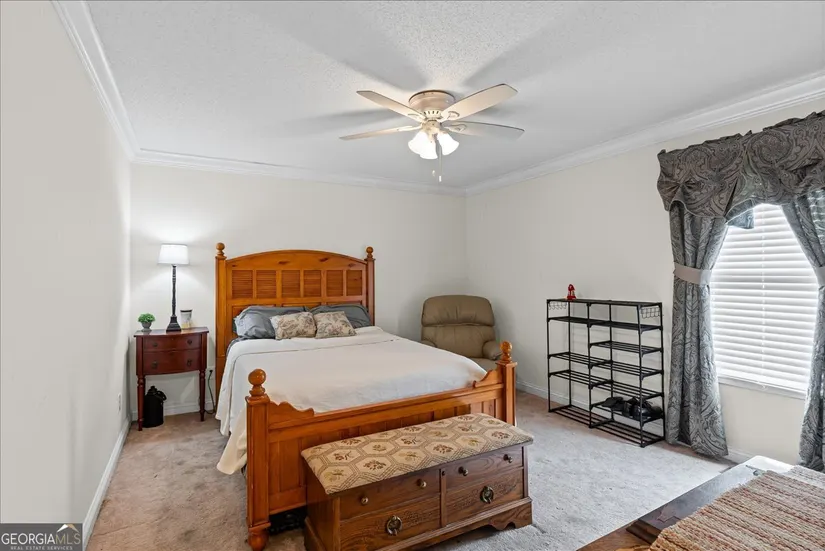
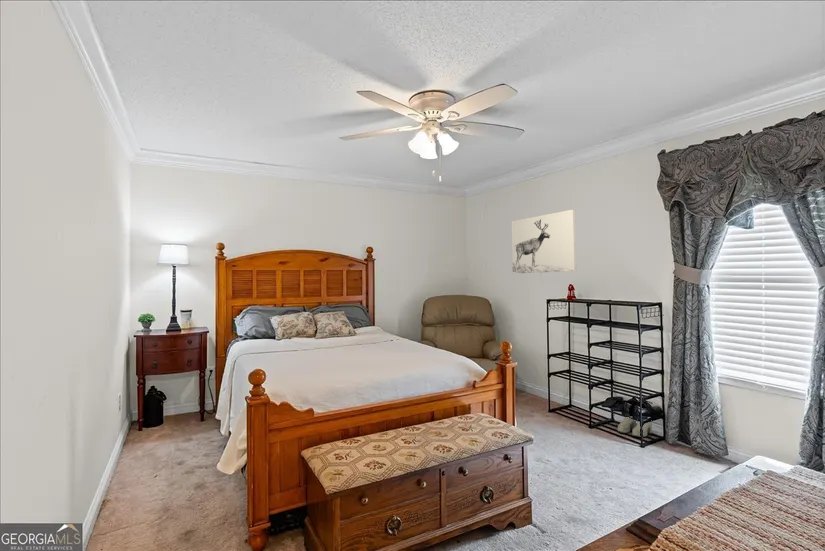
+ wall art [511,209,577,275]
+ boots [617,416,653,438]
